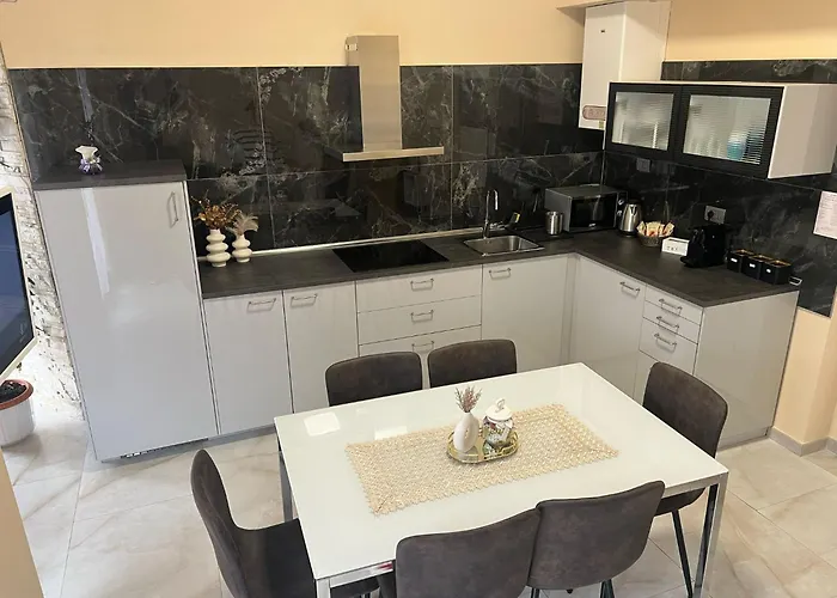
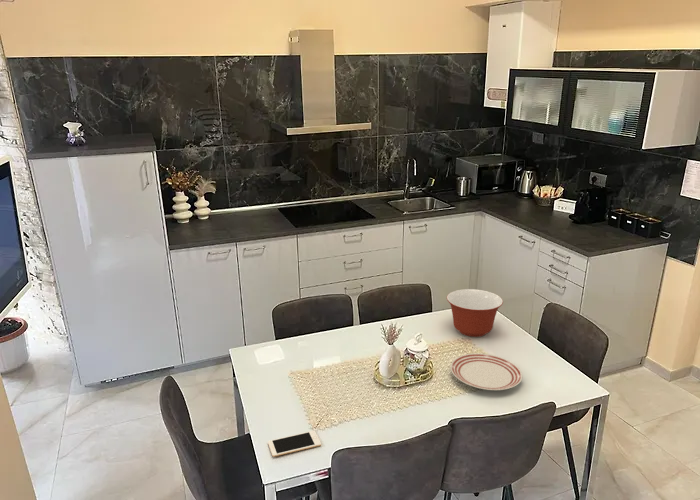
+ cell phone [267,430,322,458]
+ dinner plate [449,352,523,391]
+ mixing bowl [446,288,504,338]
